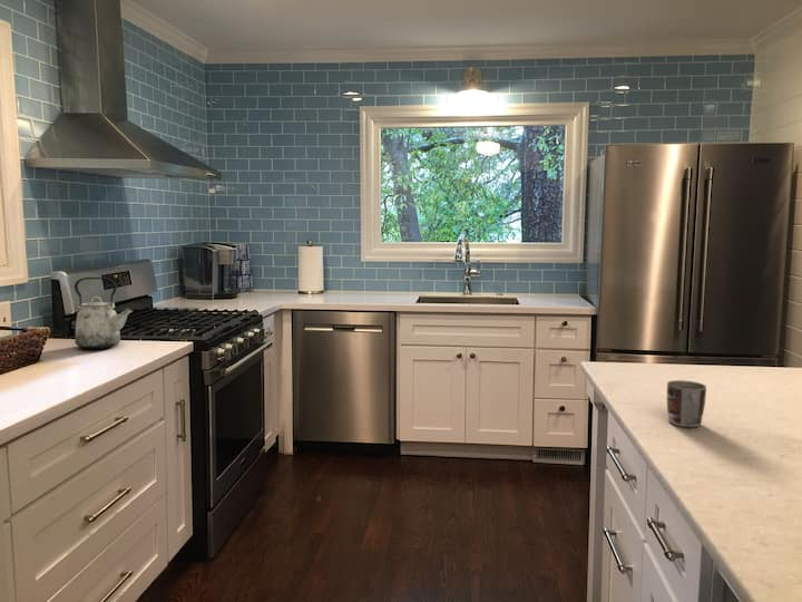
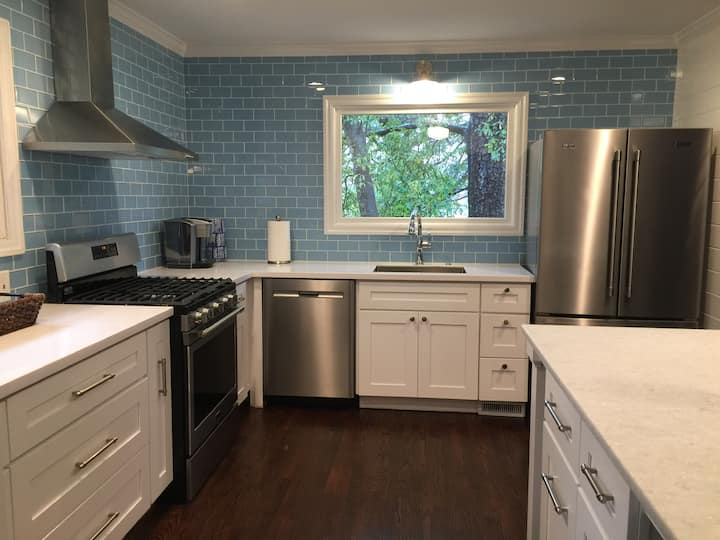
- kettle [74,276,135,350]
- mug [666,379,707,428]
